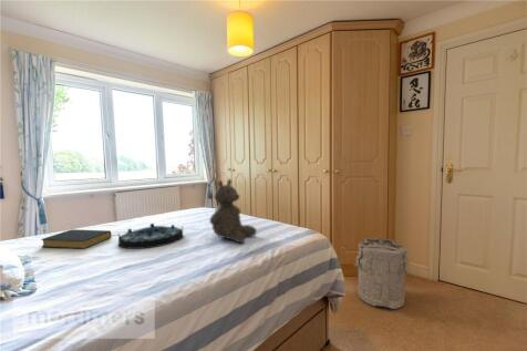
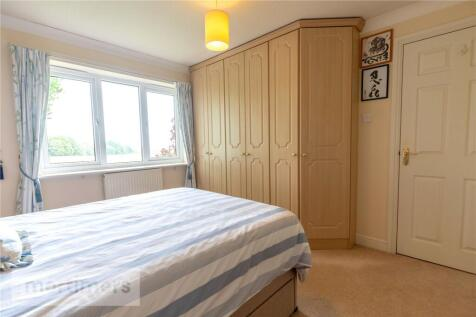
- laundry hamper [353,237,411,310]
- serving tray [117,223,185,250]
- hardback book [40,228,112,250]
- teddy bear [208,178,258,244]
